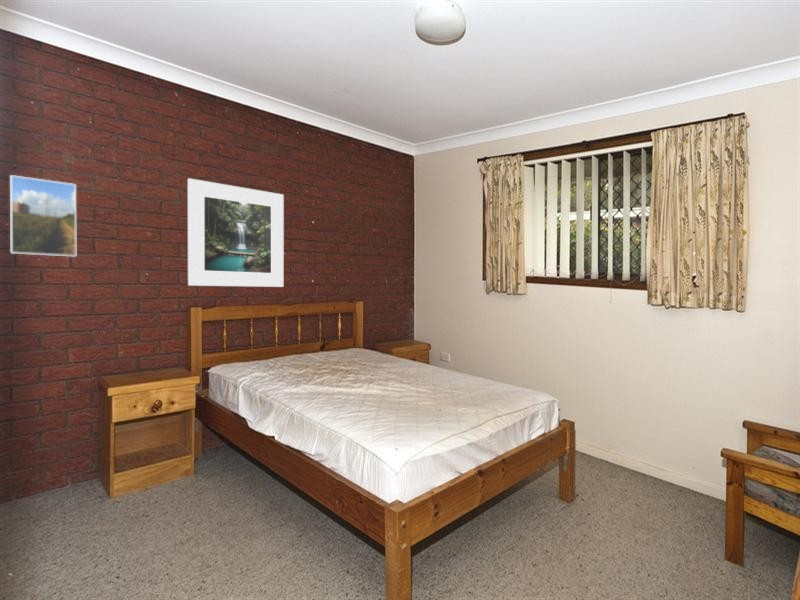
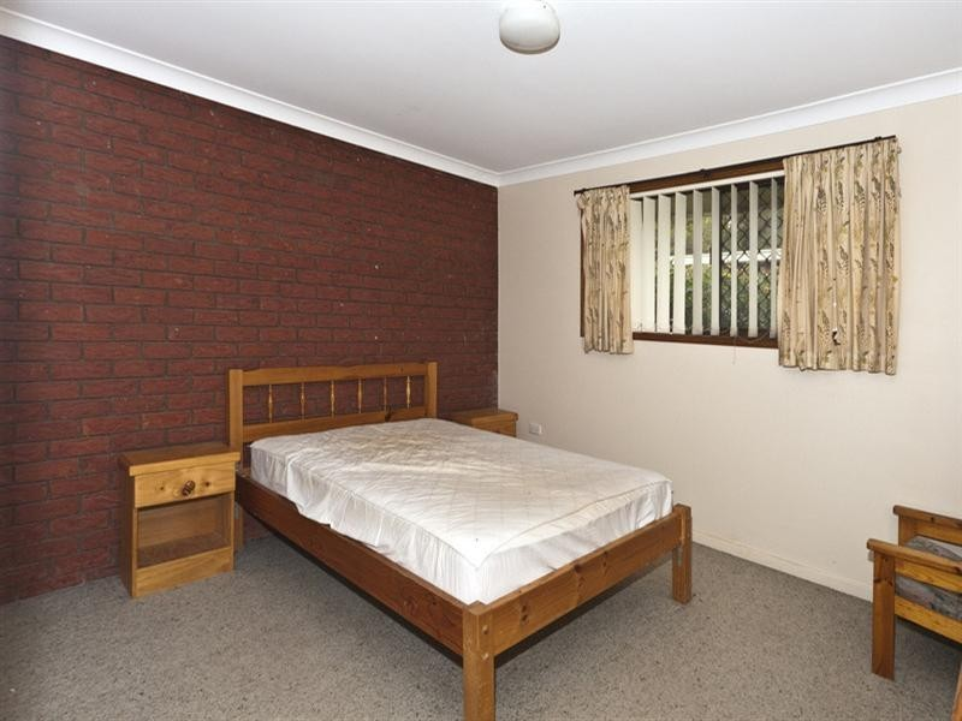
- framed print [187,177,285,288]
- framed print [9,174,77,258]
